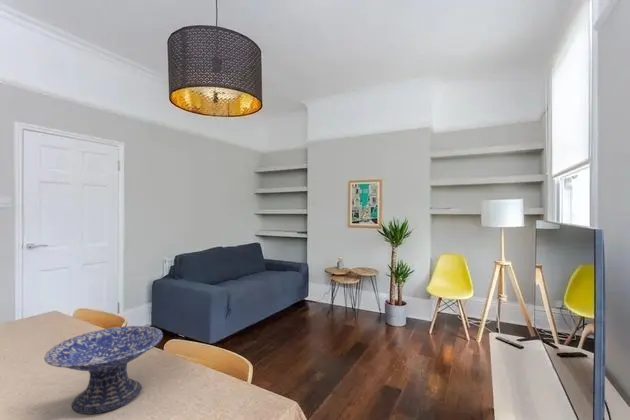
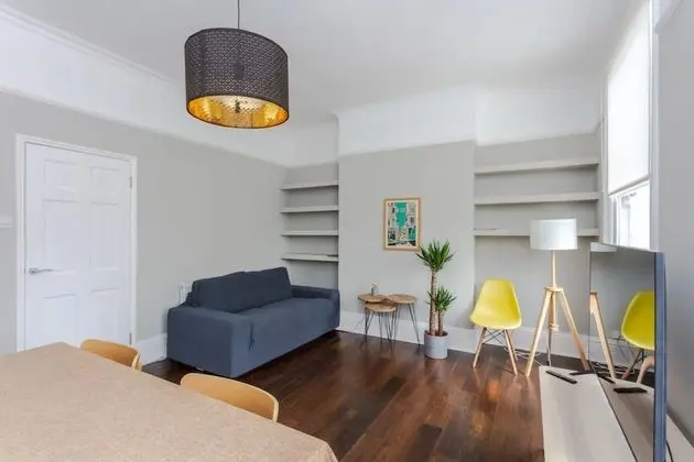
- decorative bowl [43,325,164,415]
